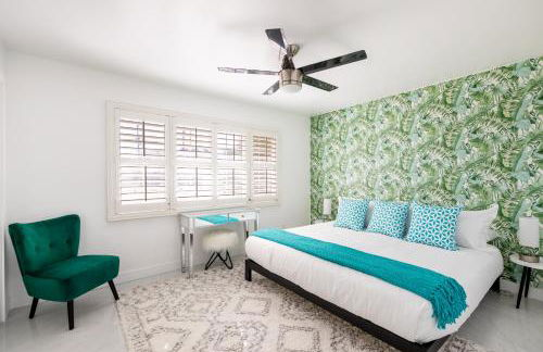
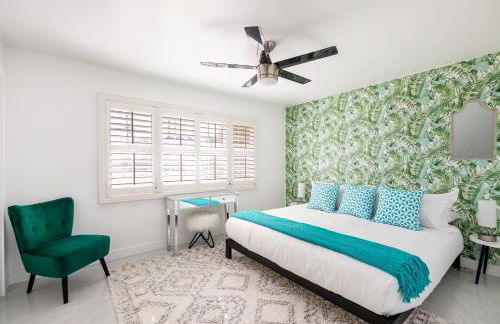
+ home mirror [449,98,498,161]
